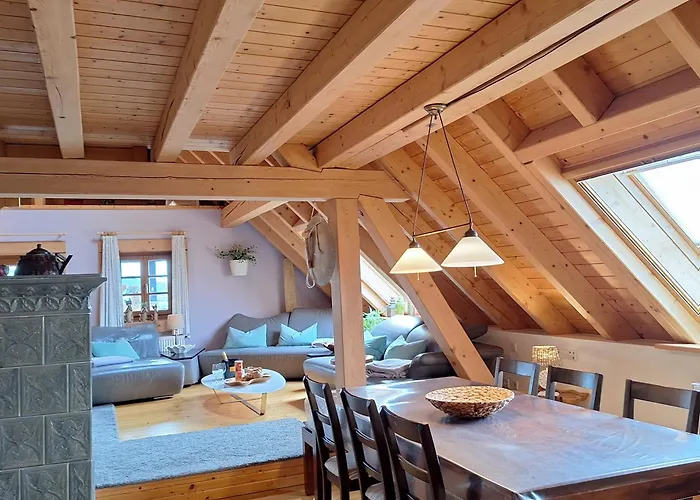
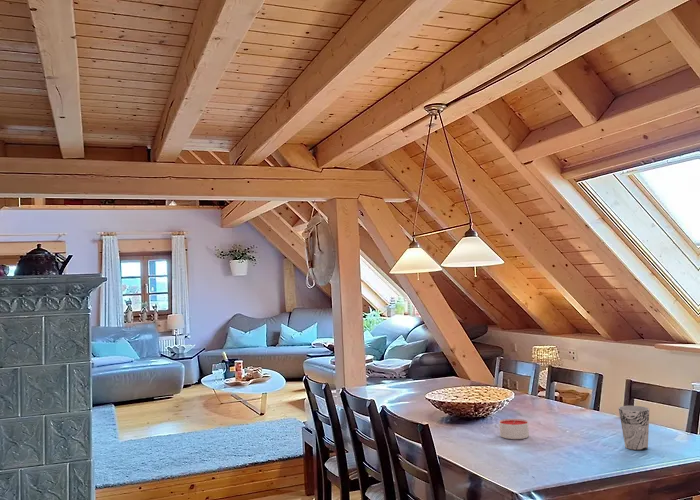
+ cup [618,405,650,451]
+ candle [498,418,530,440]
